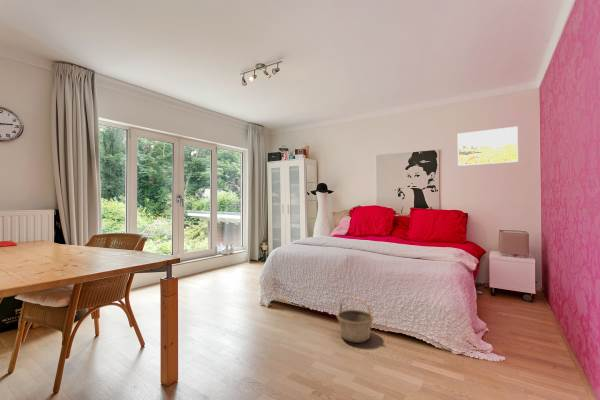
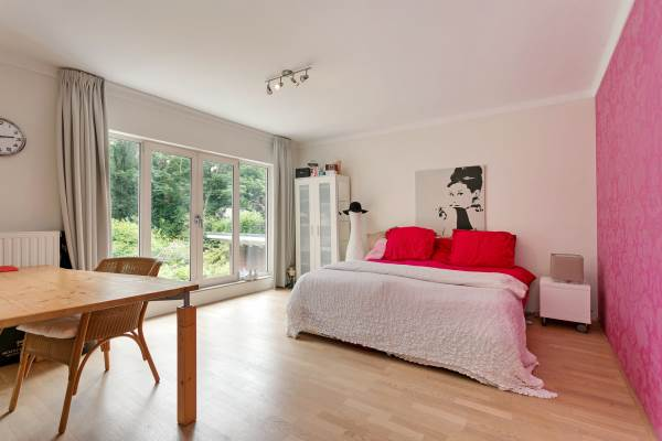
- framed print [457,126,519,167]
- basket [336,296,375,344]
